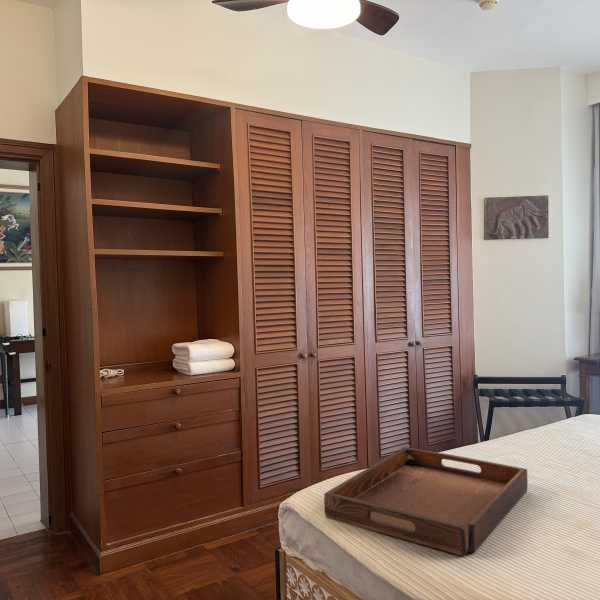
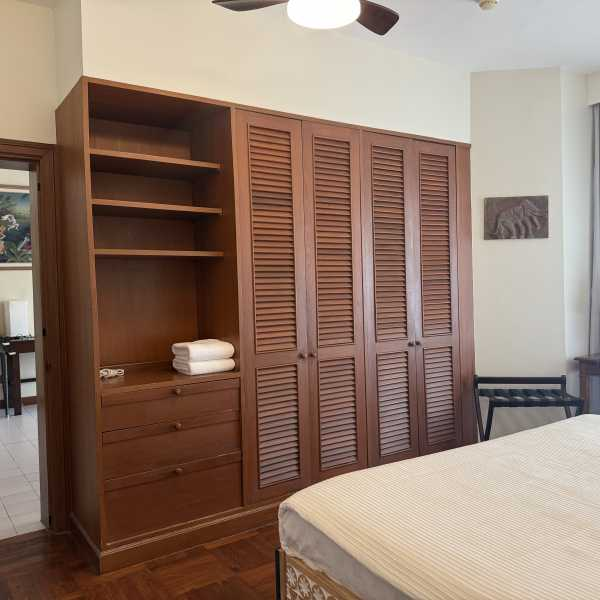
- serving tray [323,446,529,557]
